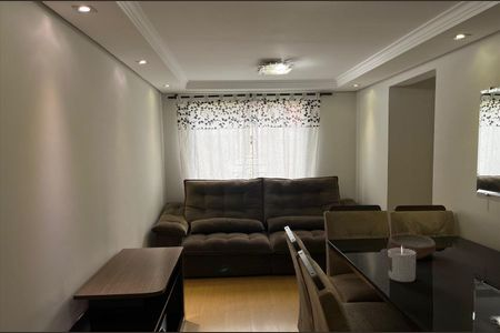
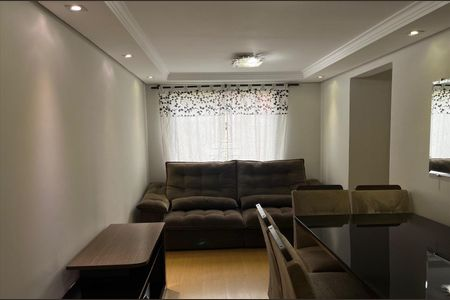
- candle [387,246,417,283]
- bowl [387,232,437,260]
